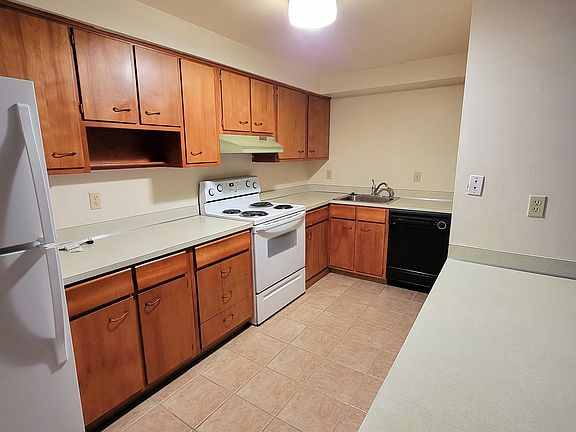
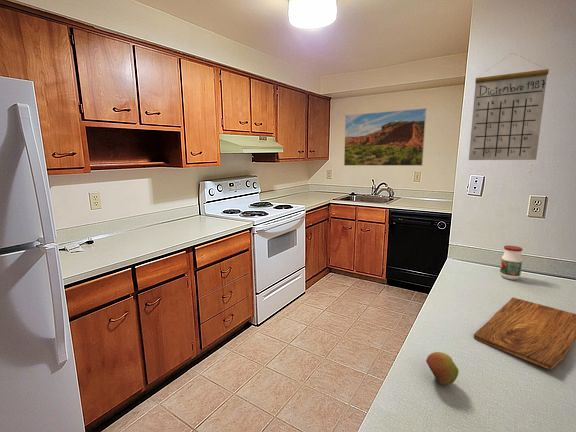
+ jar [499,244,523,281]
+ calendar [468,52,550,161]
+ apple [425,351,460,386]
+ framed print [343,107,427,167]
+ cutting board [473,297,576,371]
